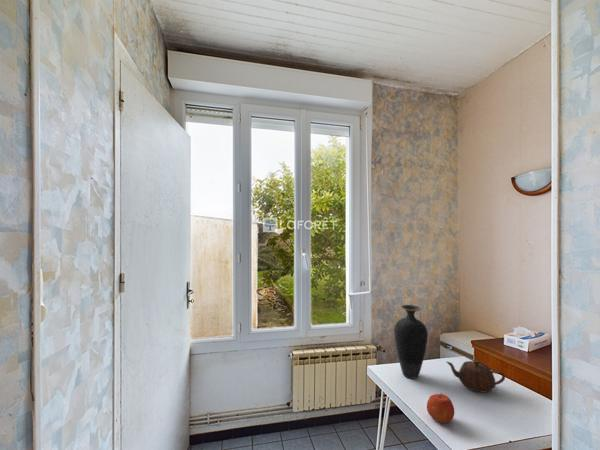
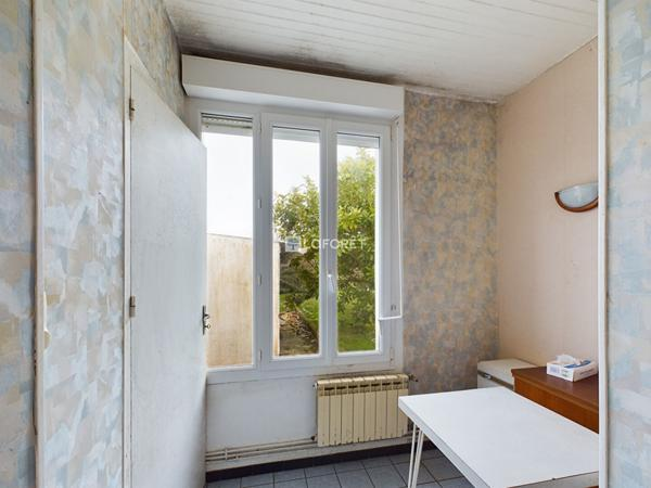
- vase [393,304,429,379]
- apple [426,393,455,424]
- teapot [445,359,506,394]
